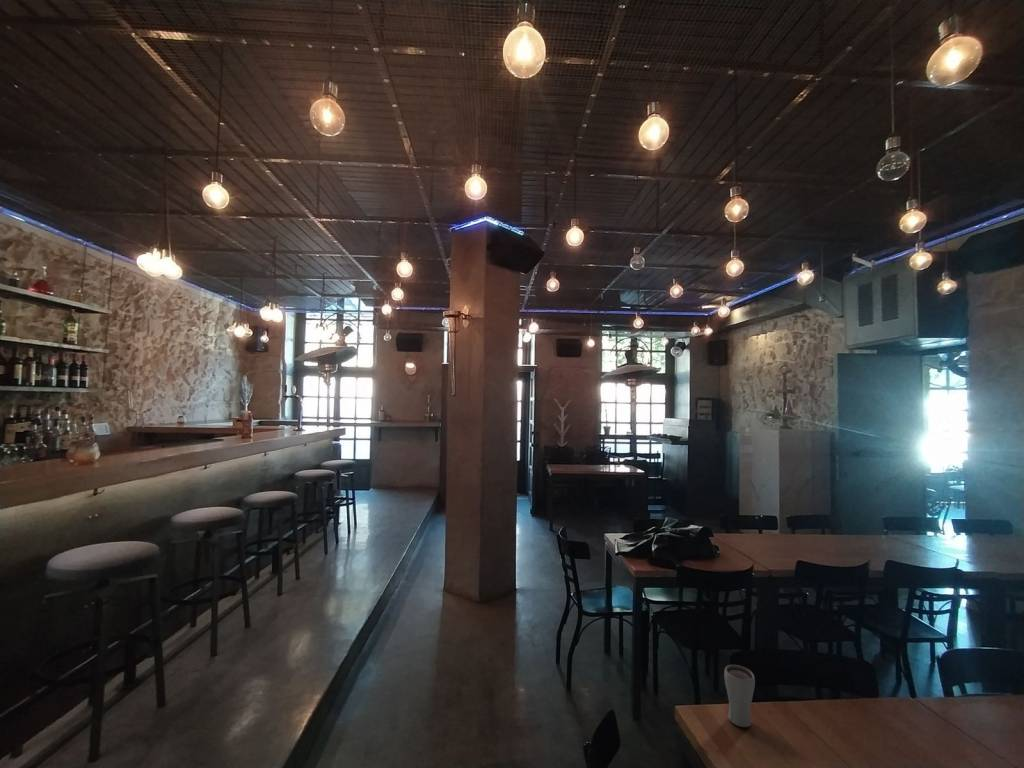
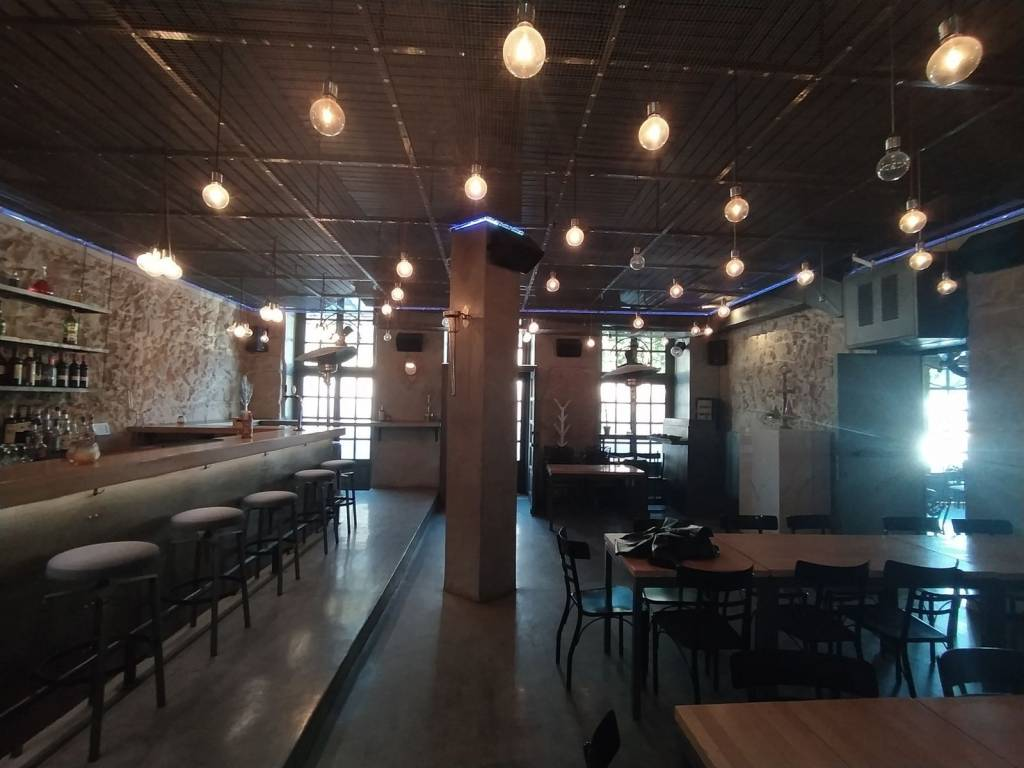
- drinking glass [723,664,756,728]
